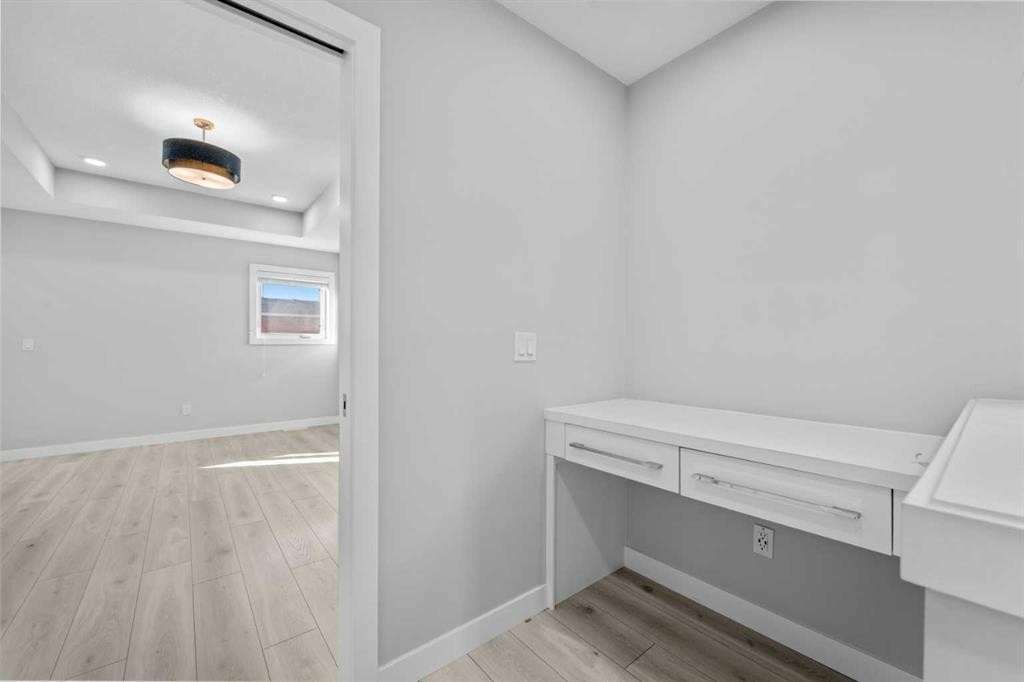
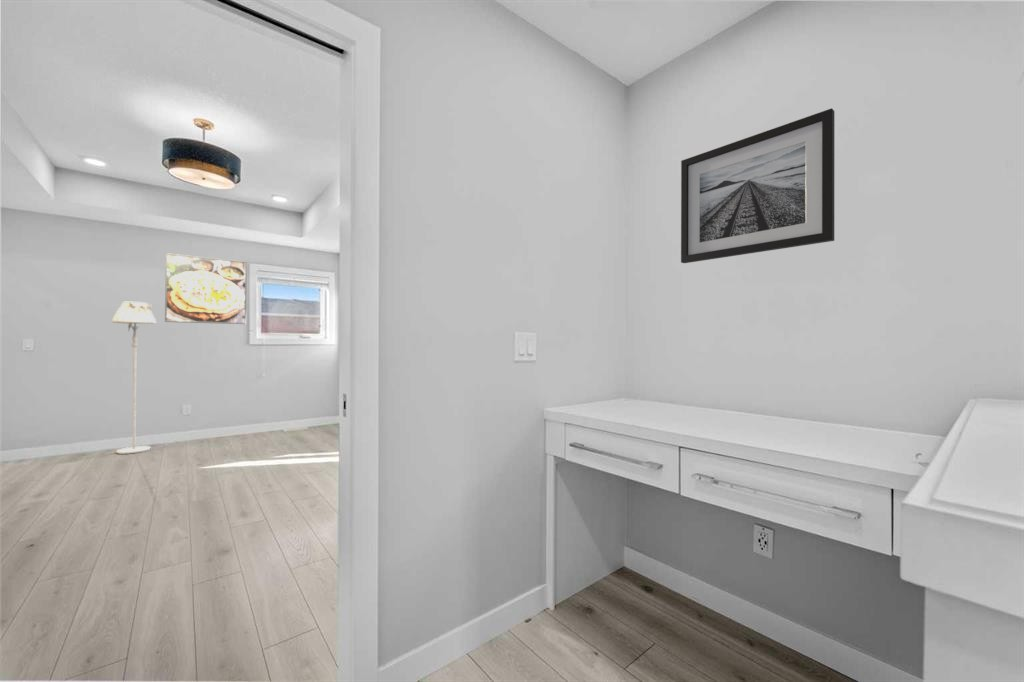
+ wall art [680,108,835,264]
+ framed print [164,252,248,325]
+ floor lamp [111,300,157,455]
